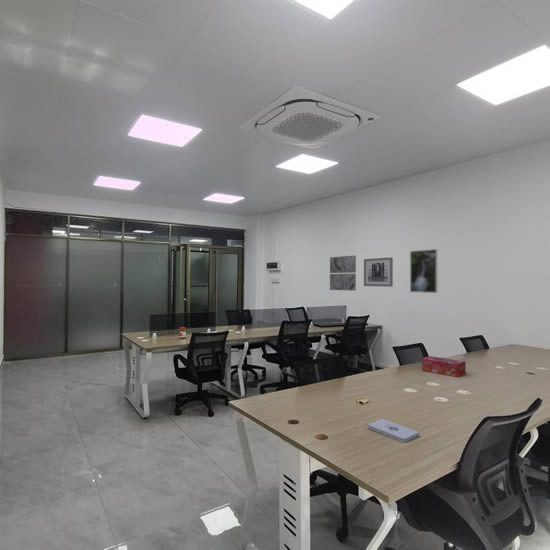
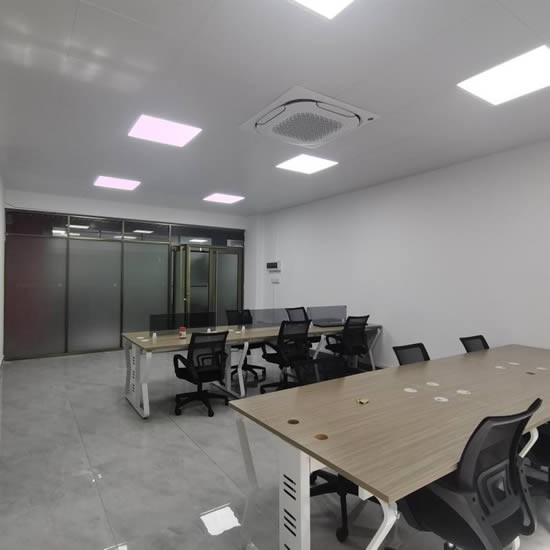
- notepad [367,418,420,443]
- wall art [329,255,357,292]
- tissue box [421,355,467,378]
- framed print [409,248,439,294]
- wall art [363,256,394,288]
